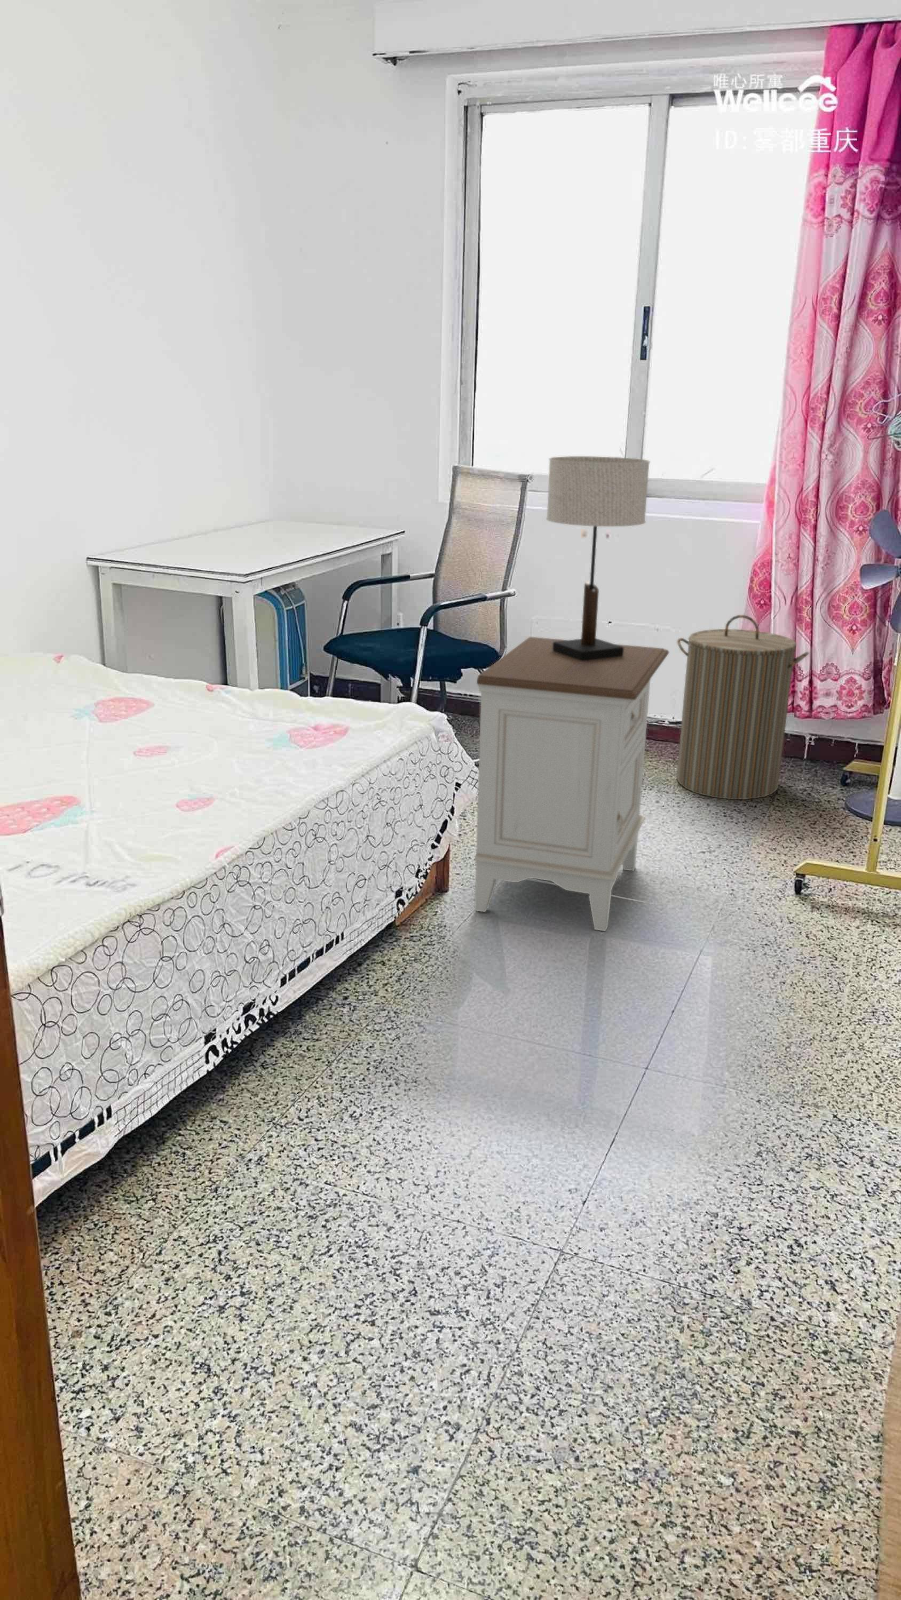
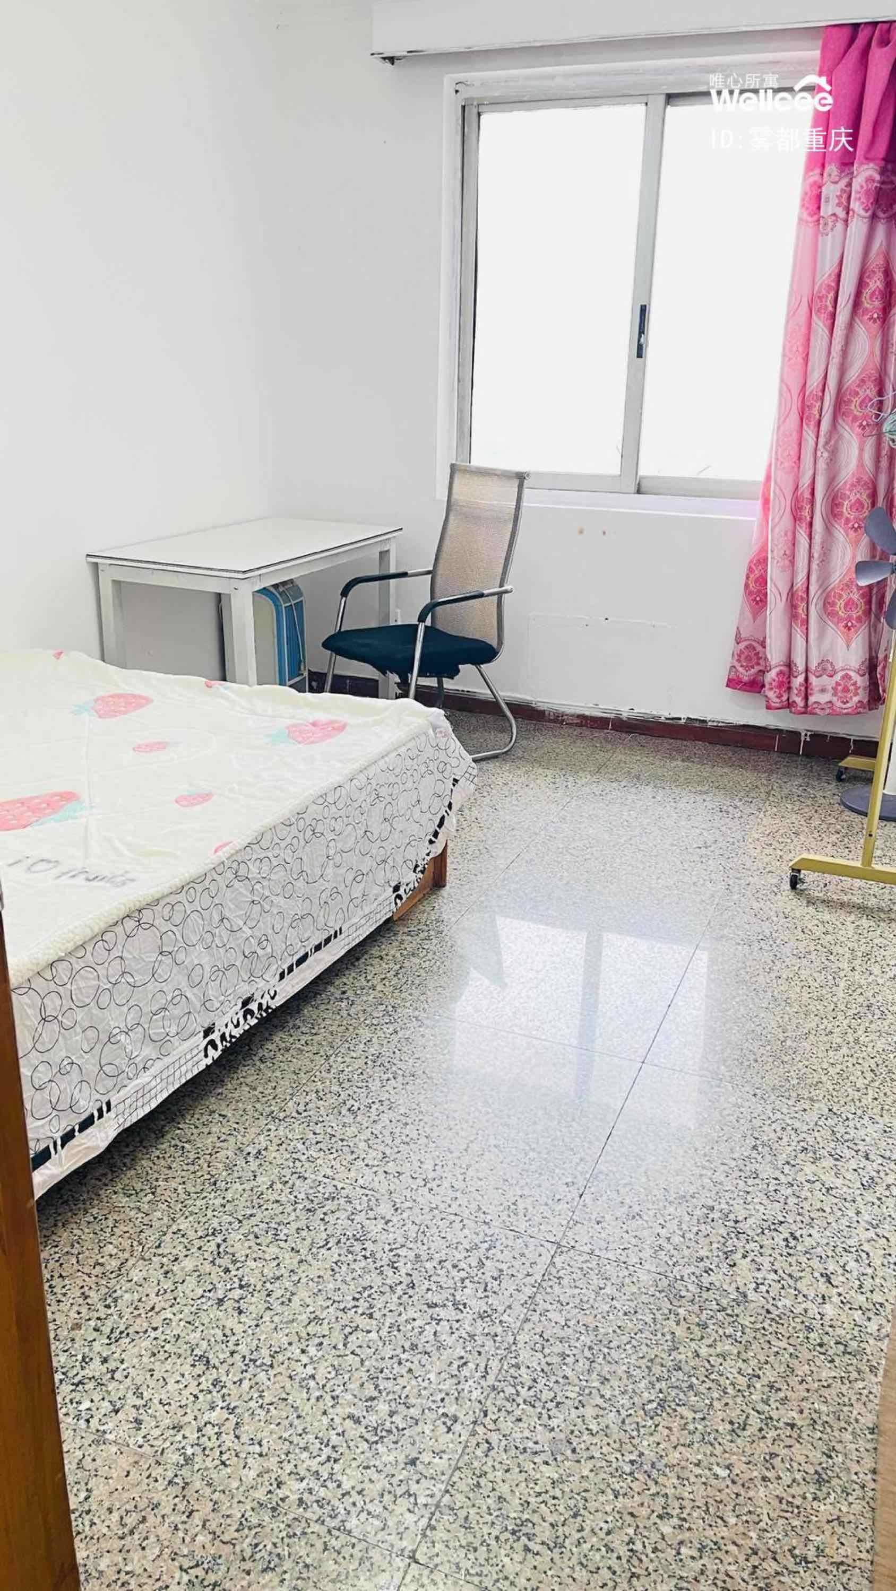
- laundry hamper [676,614,809,800]
- table lamp [545,456,650,660]
- nightstand [474,636,669,932]
